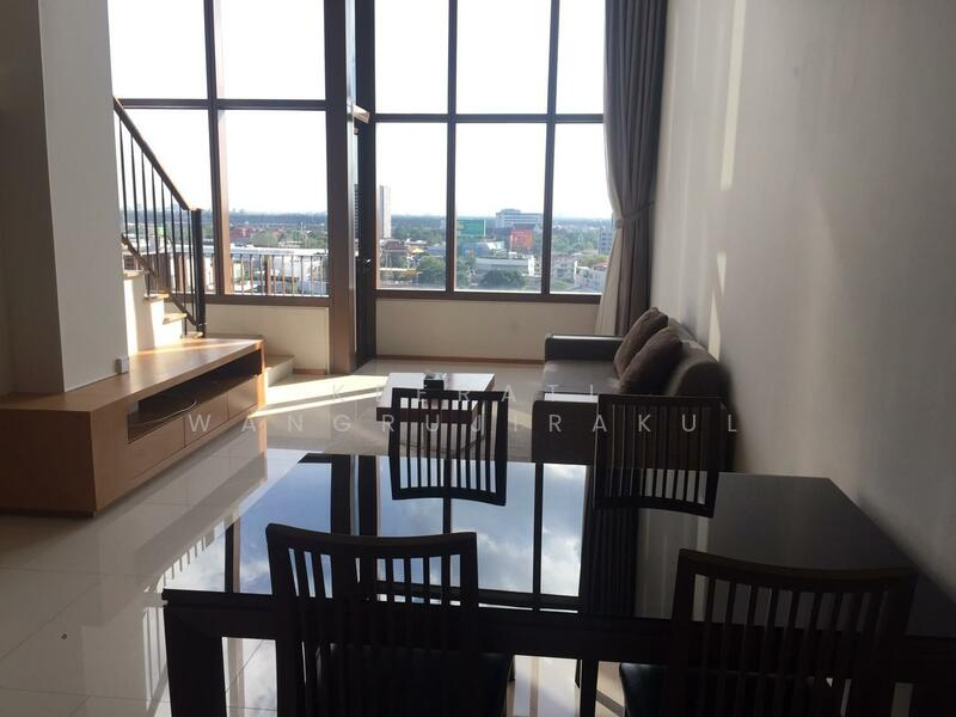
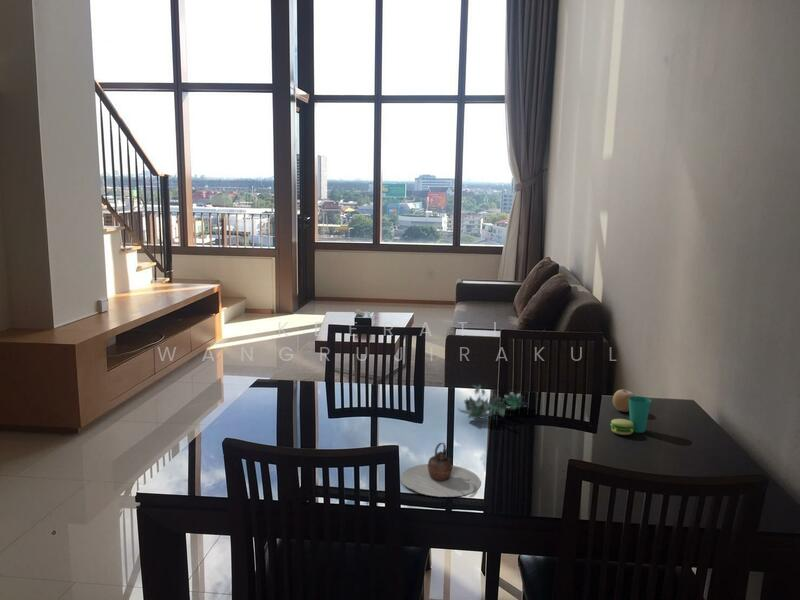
+ cup [609,395,652,436]
+ fruit [612,386,636,413]
+ succulent plant [456,383,527,419]
+ teapot [400,442,482,498]
